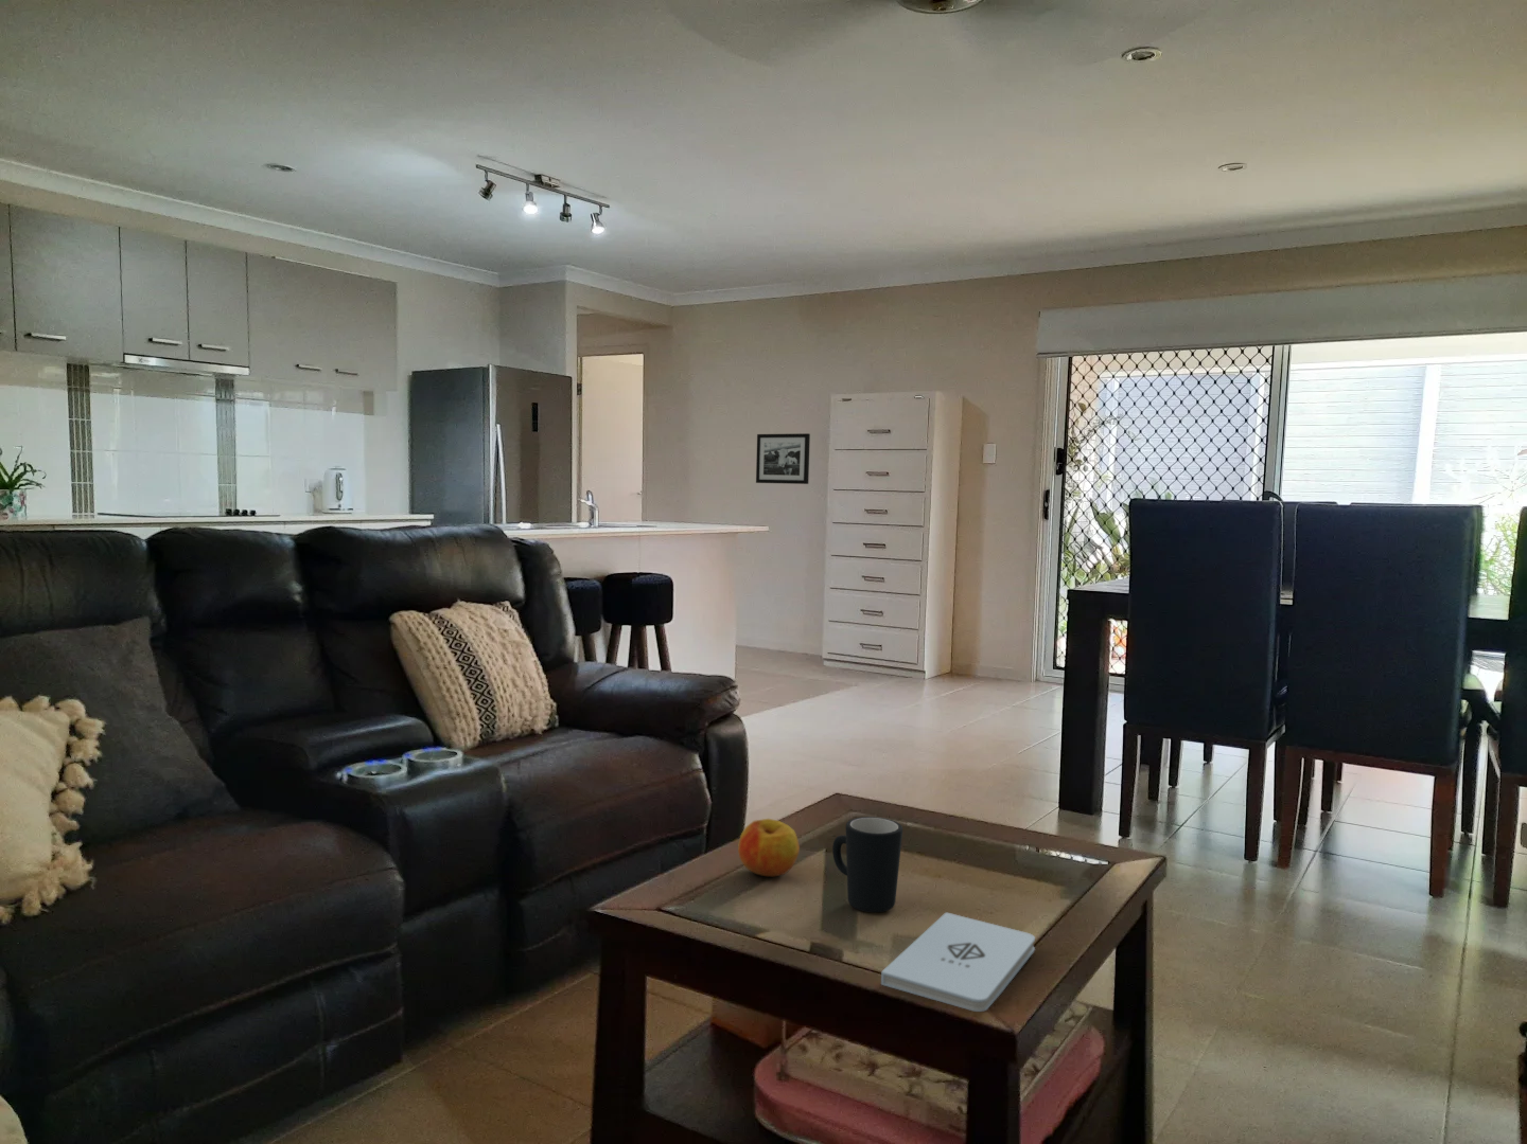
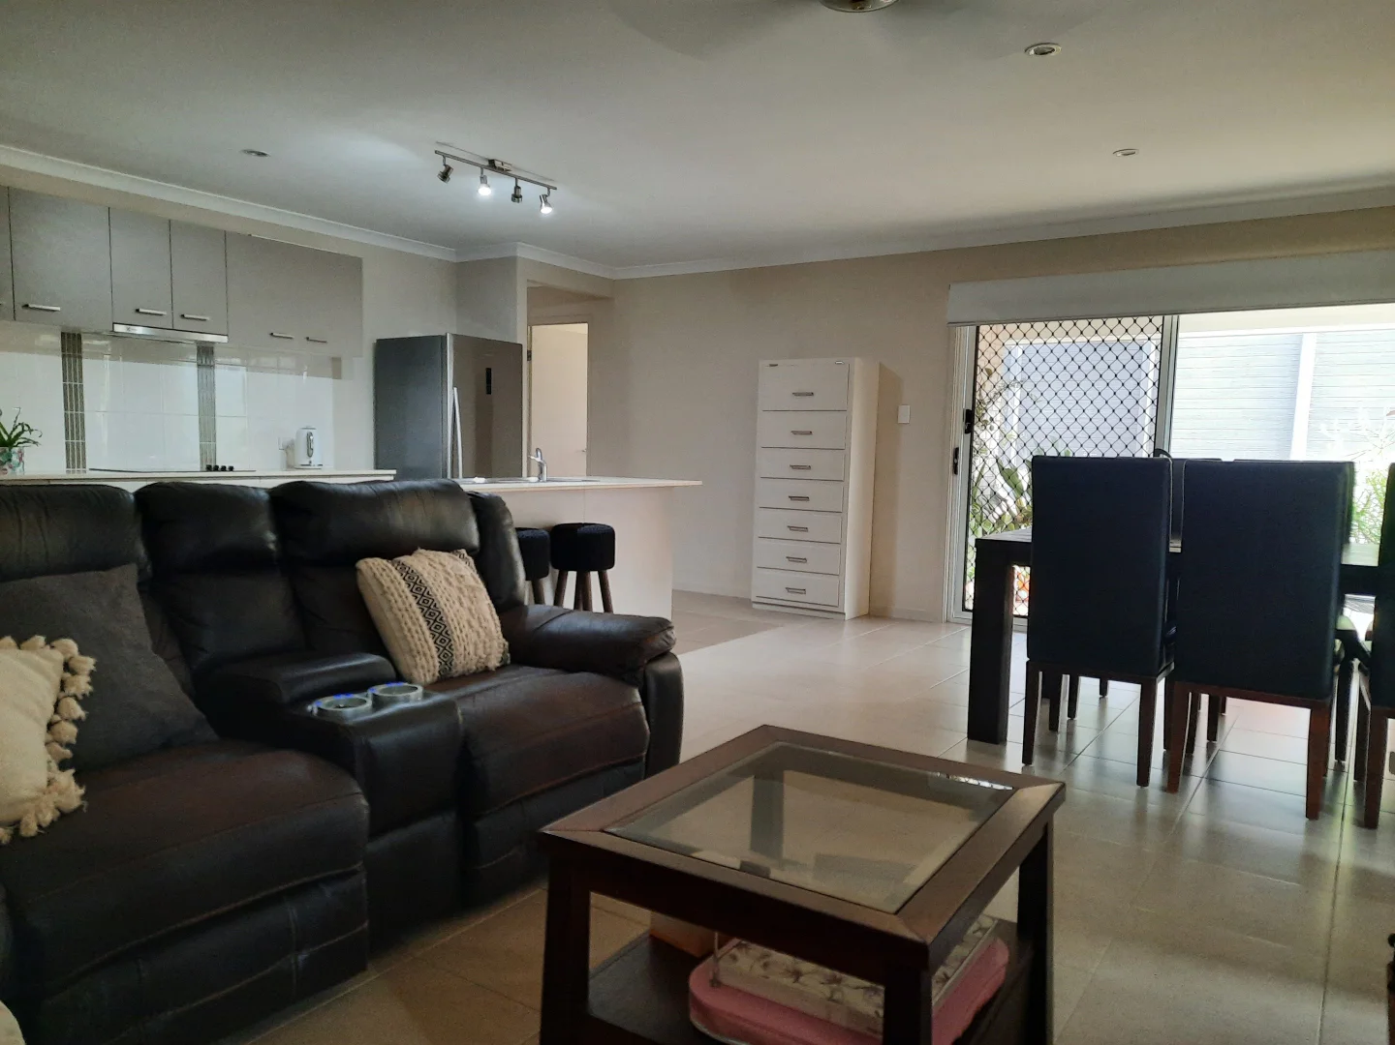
- notepad [880,911,1036,1013]
- mug [831,816,903,913]
- picture frame [755,433,812,485]
- apple [737,818,801,878]
